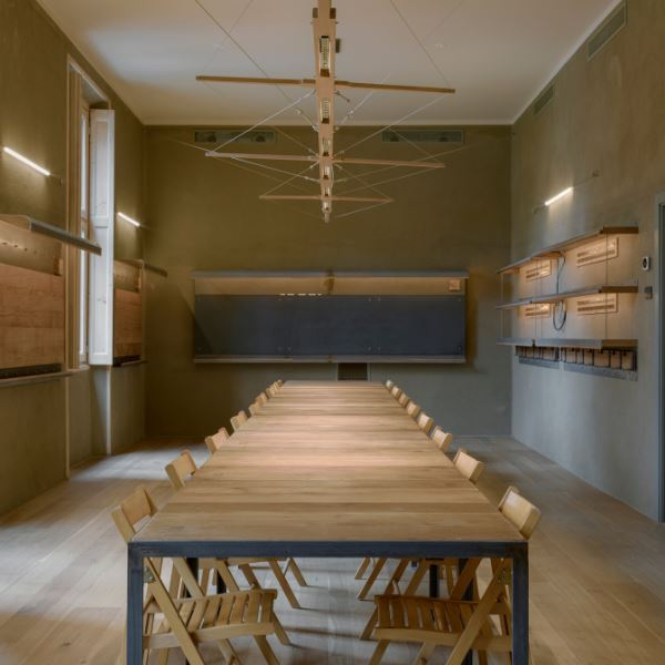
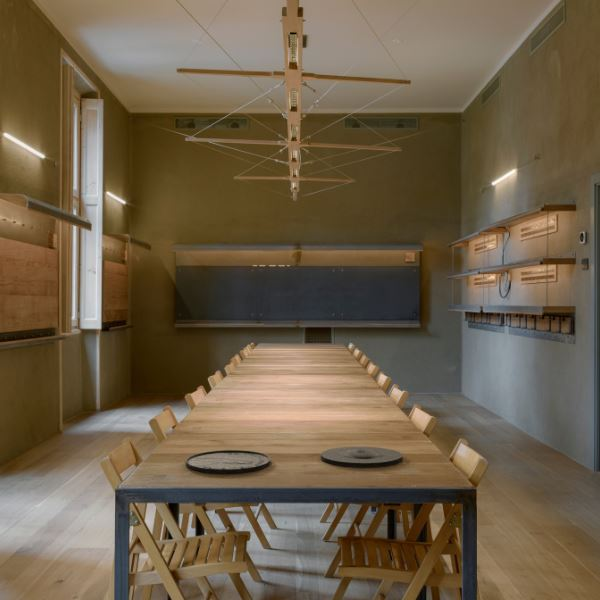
+ plate [185,449,272,474]
+ plate [320,446,403,468]
